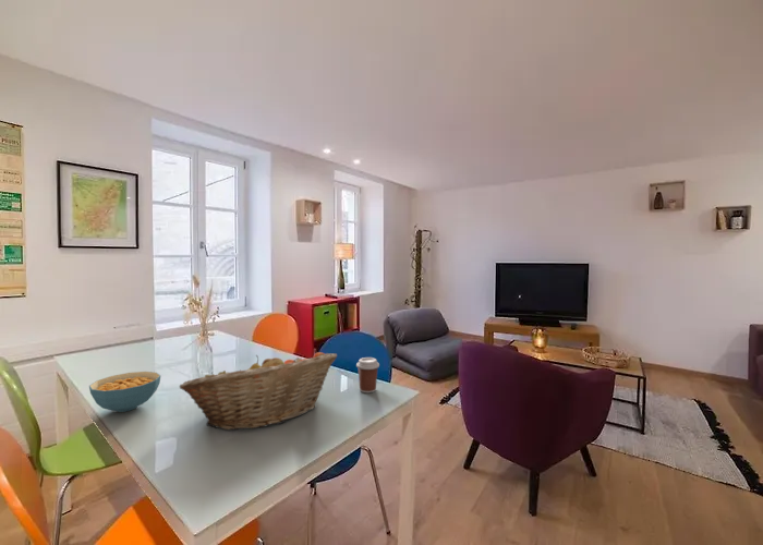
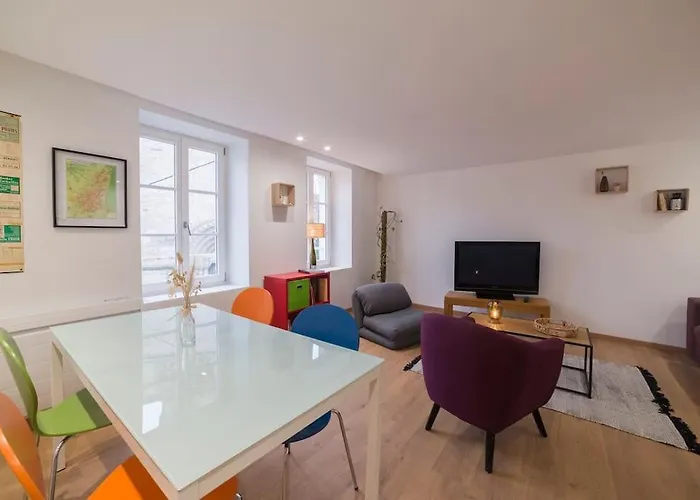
- coffee cup [355,356,380,393]
- fruit basket [179,351,338,431]
- cereal bowl [88,371,161,413]
